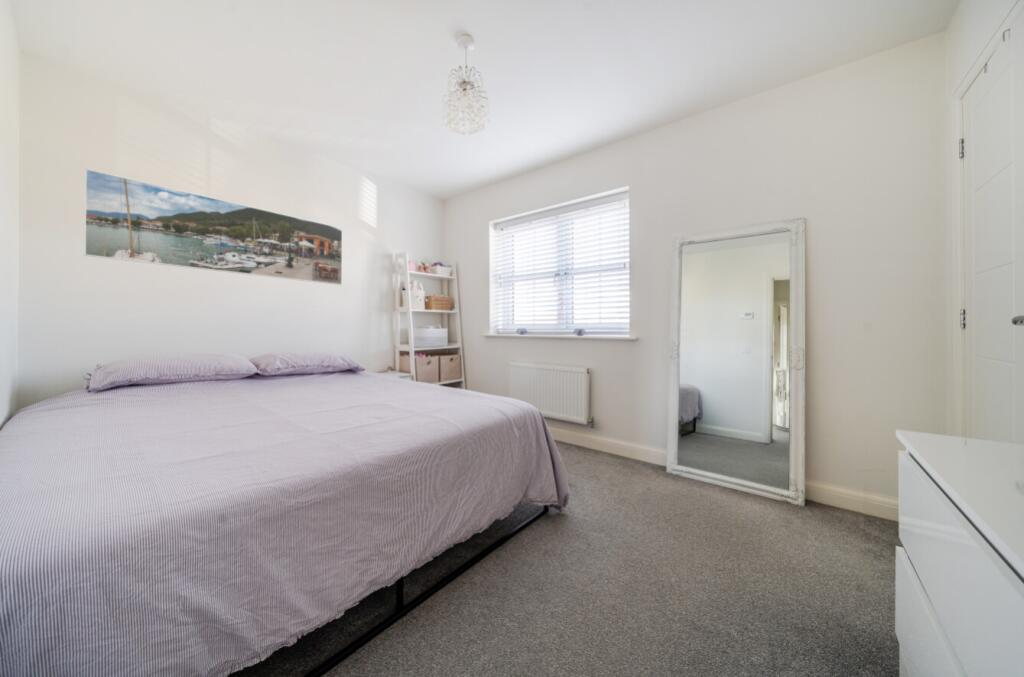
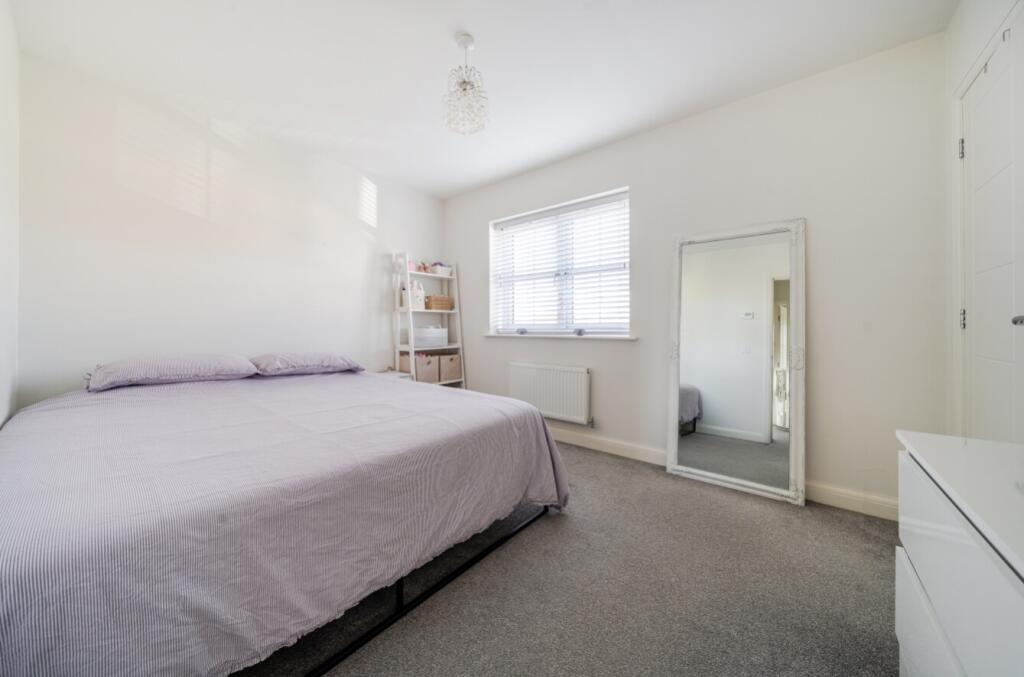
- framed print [83,168,343,286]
